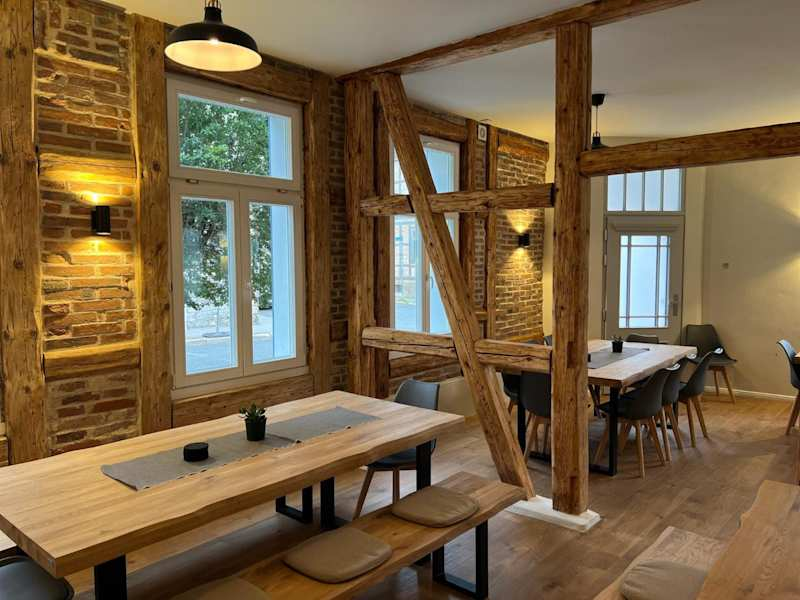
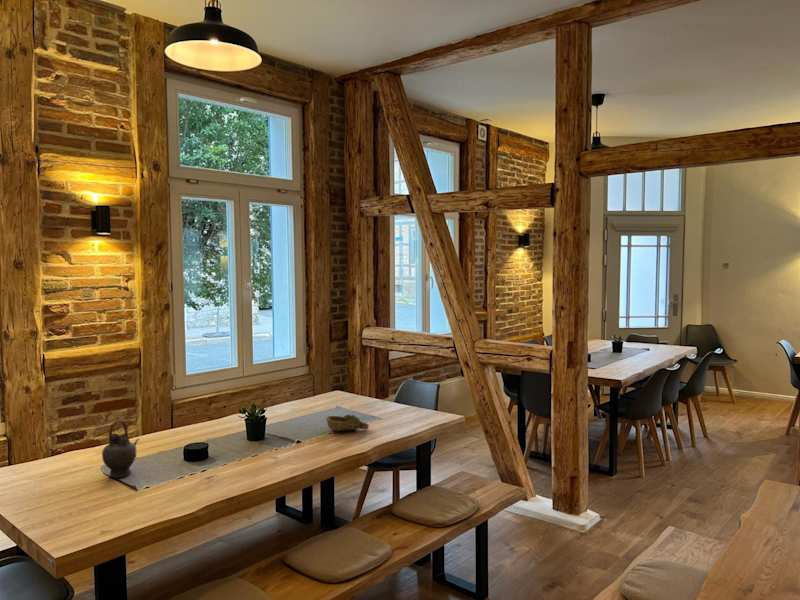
+ decorative bowl [325,414,370,432]
+ teapot [101,419,140,478]
